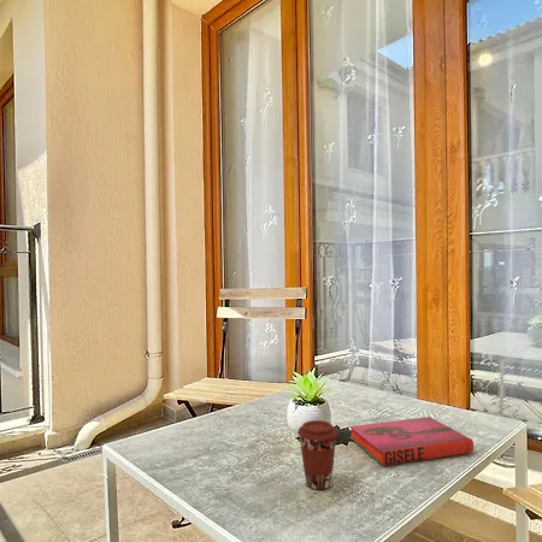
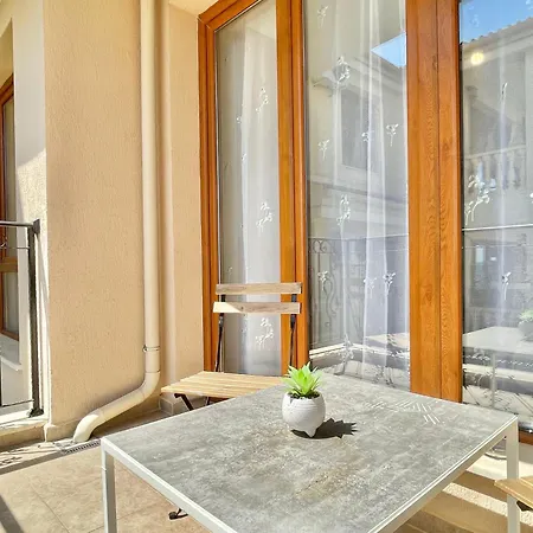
- hardback book [349,416,475,467]
- coffee cup [296,419,340,490]
